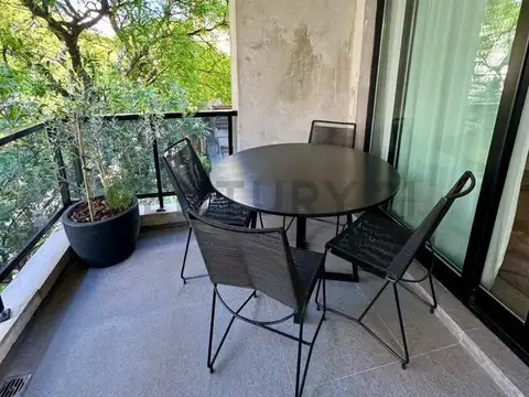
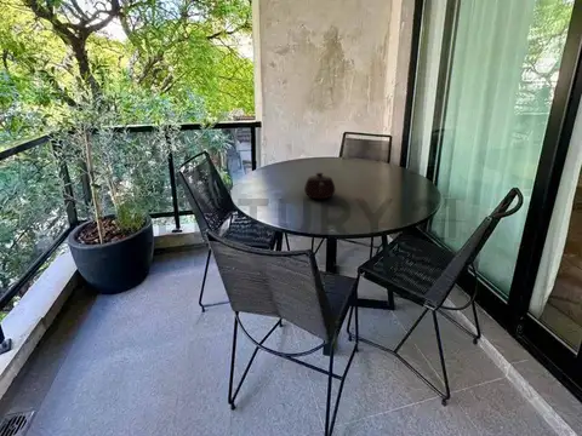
+ teapot [303,172,336,200]
